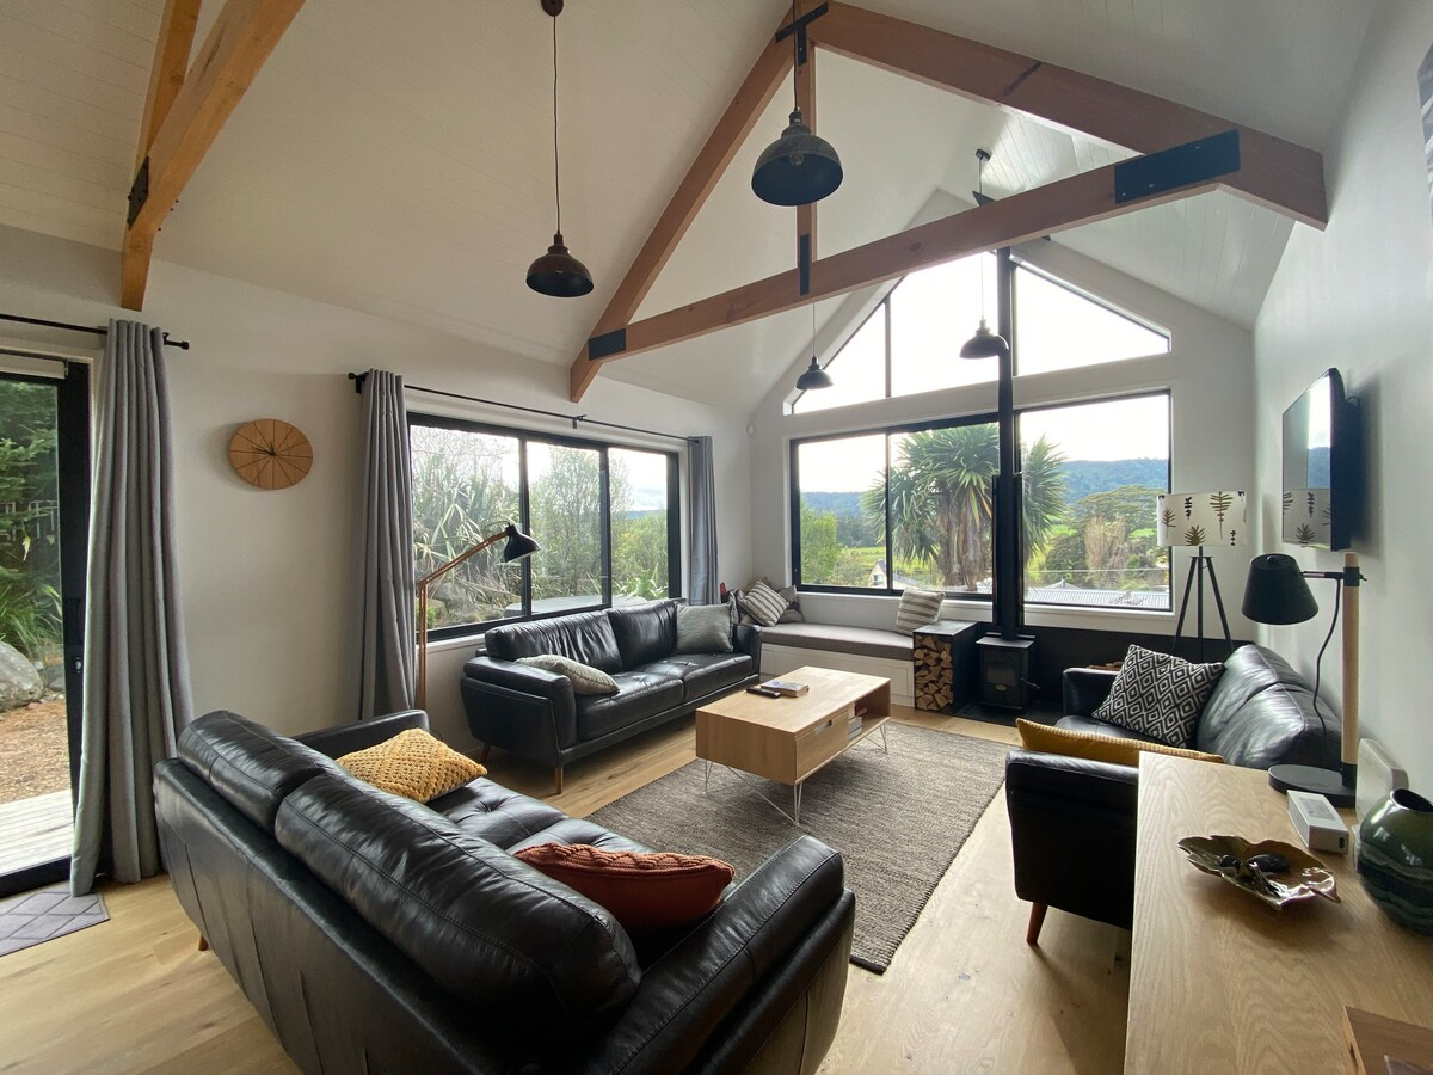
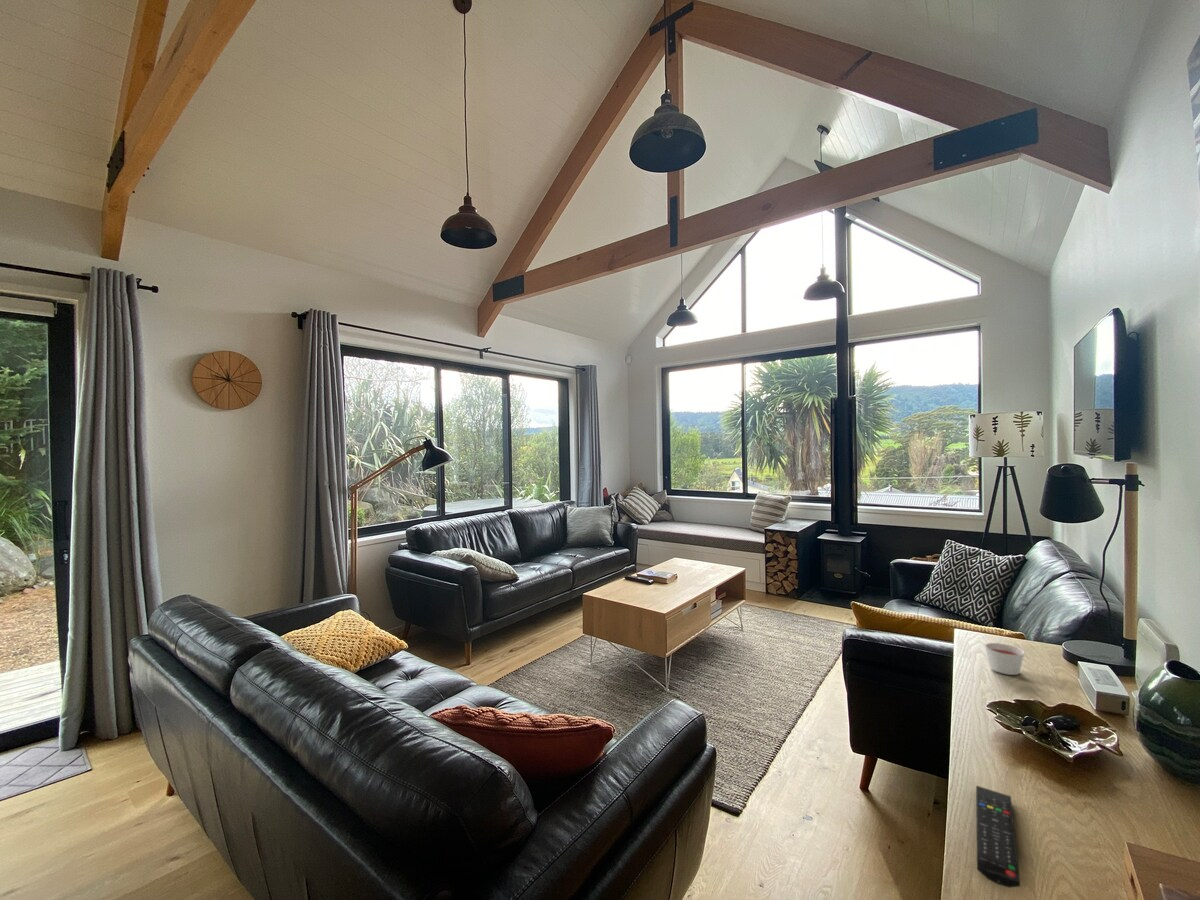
+ candle [984,642,1025,676]
+ remote control [975,785,1021,889]
